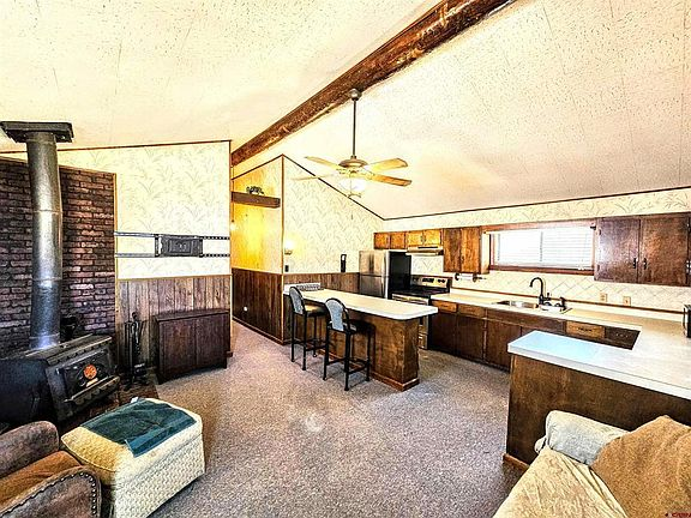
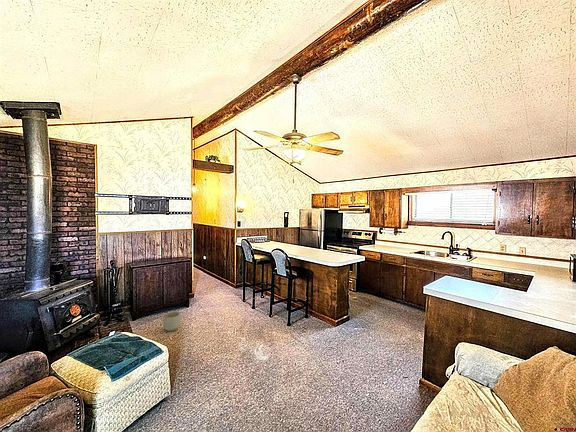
+ planter [162,311,181,332]
